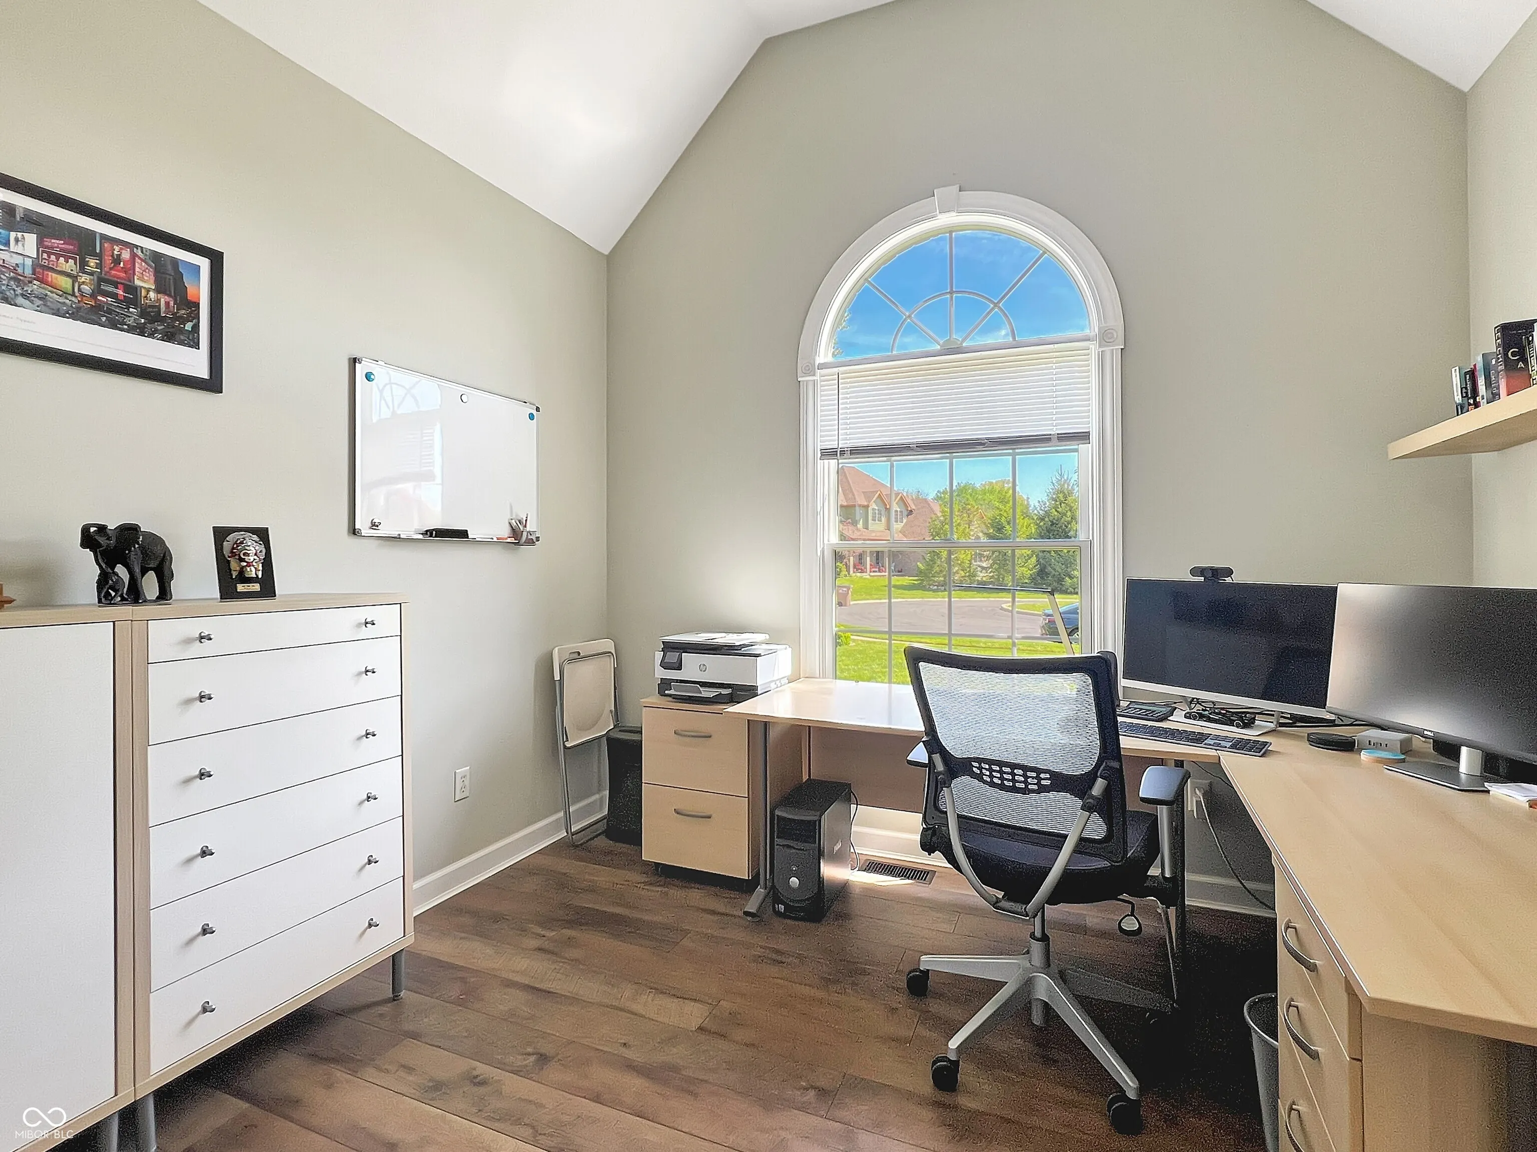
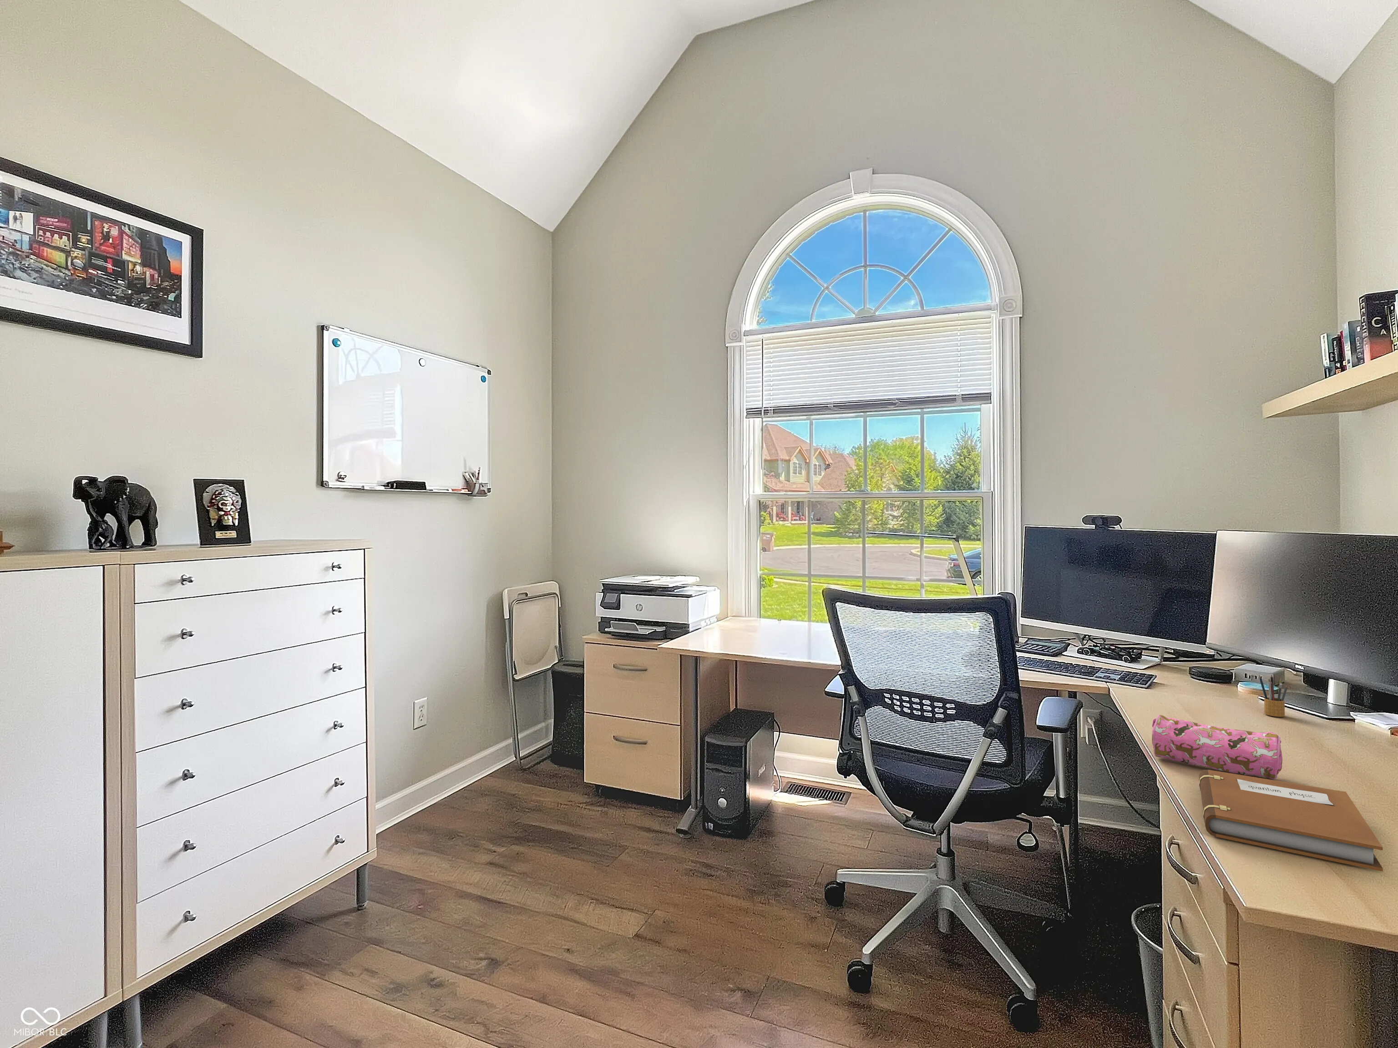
+ pencil case [1151,714,1282,780]
+ pencil box [1258,675,1288,717]
+ notebook [1199,769,1384,872]
